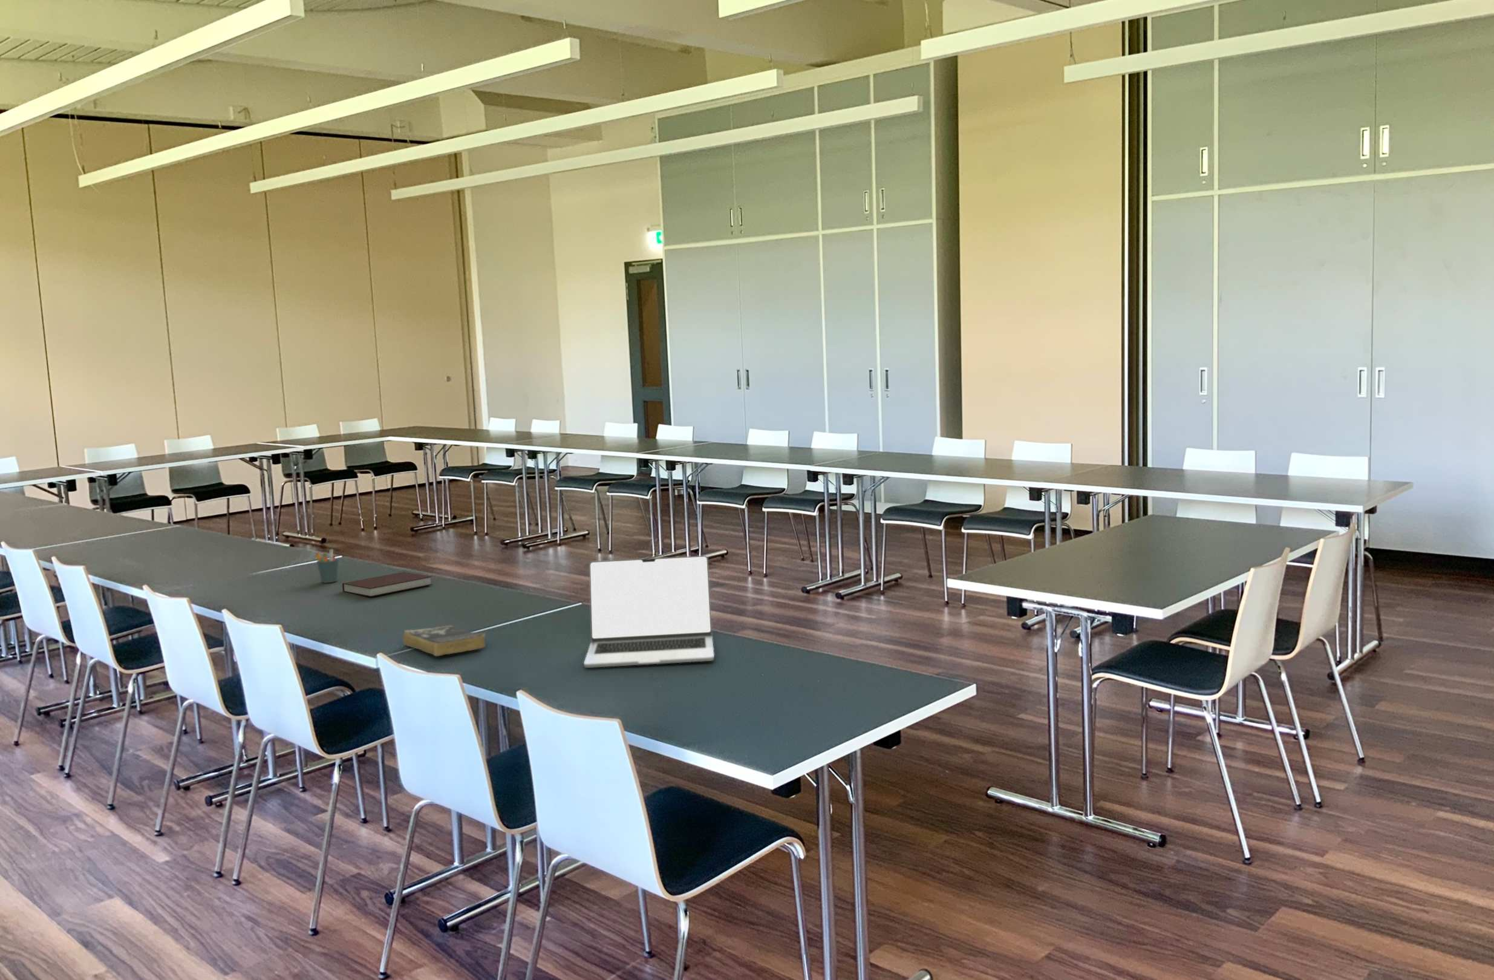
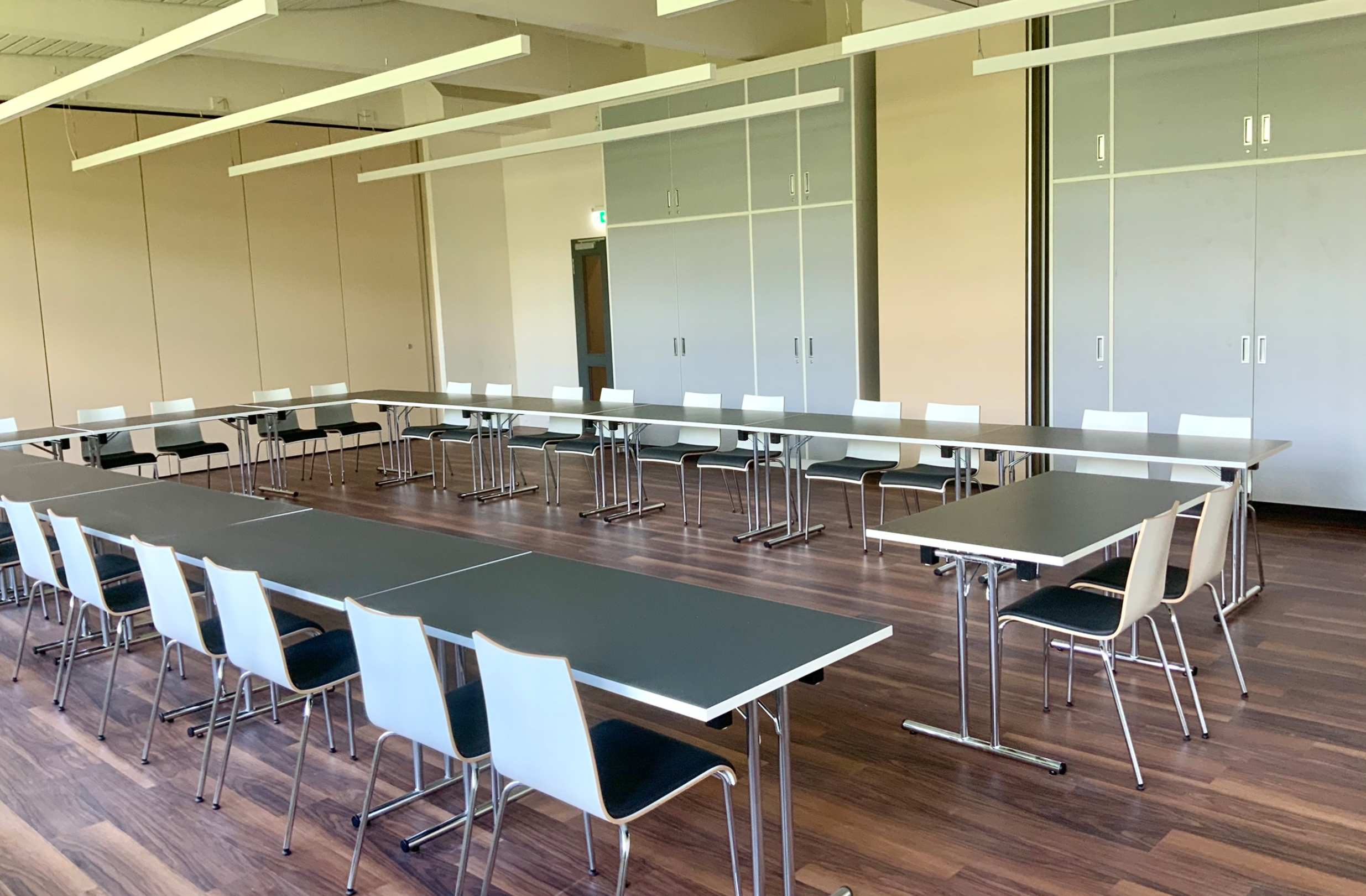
- laptop [583,555,715,668]
- pen holder [315,549,339,584]
- book [402,625,487,657]
- notebook [341,571,432,597]
